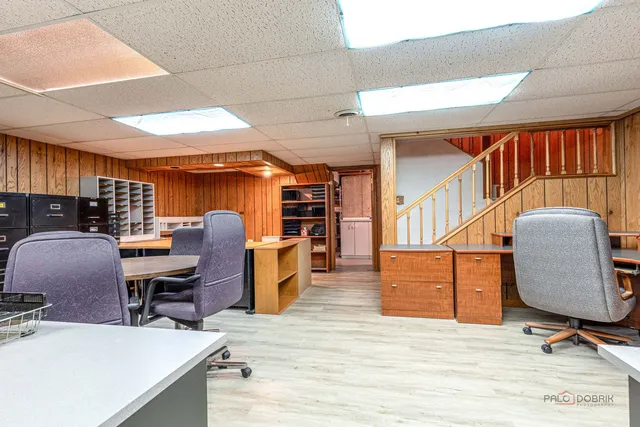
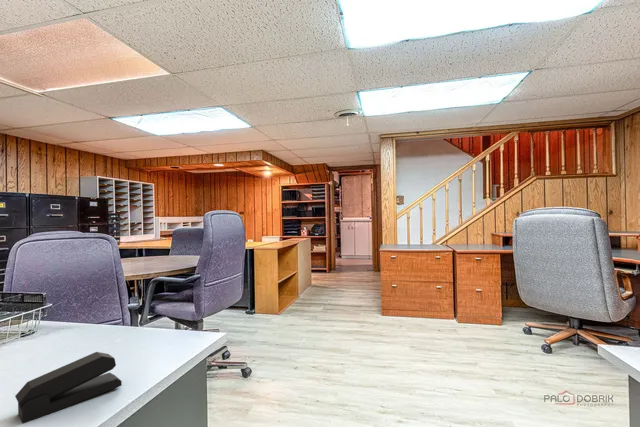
+ stapler [14,351,123,425]
